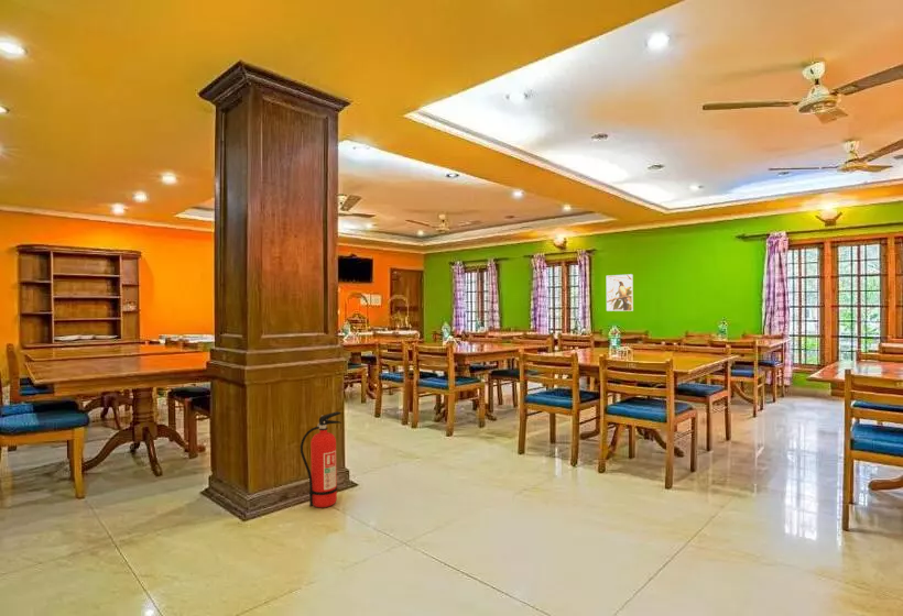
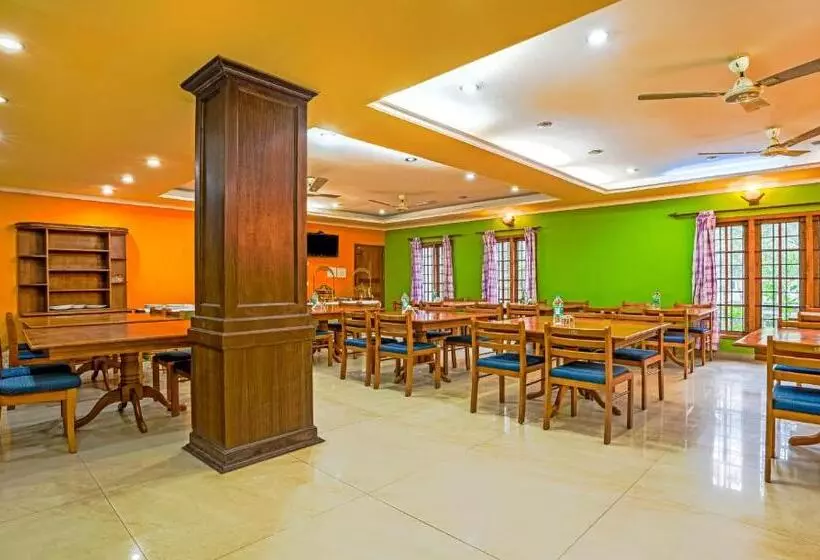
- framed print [606,273,634,312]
- fire extinguisher [300,410,342,508]
